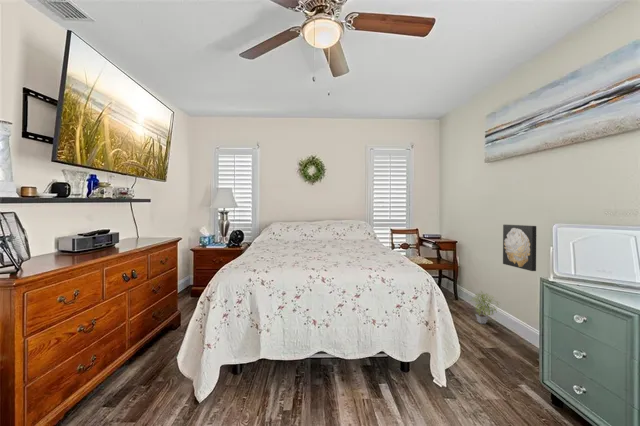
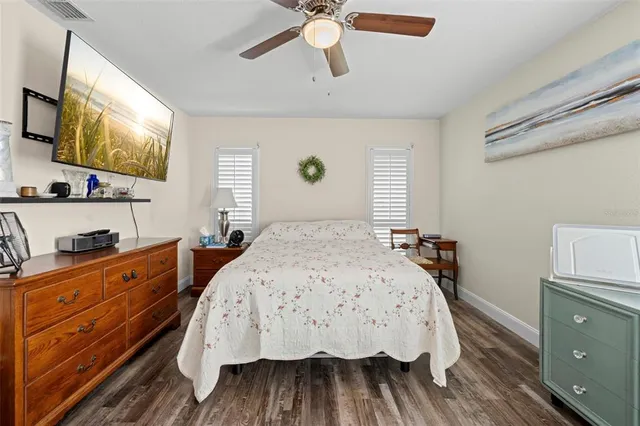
- potted plant [470,290,501,325]
- wall art [502,224,537,272]
